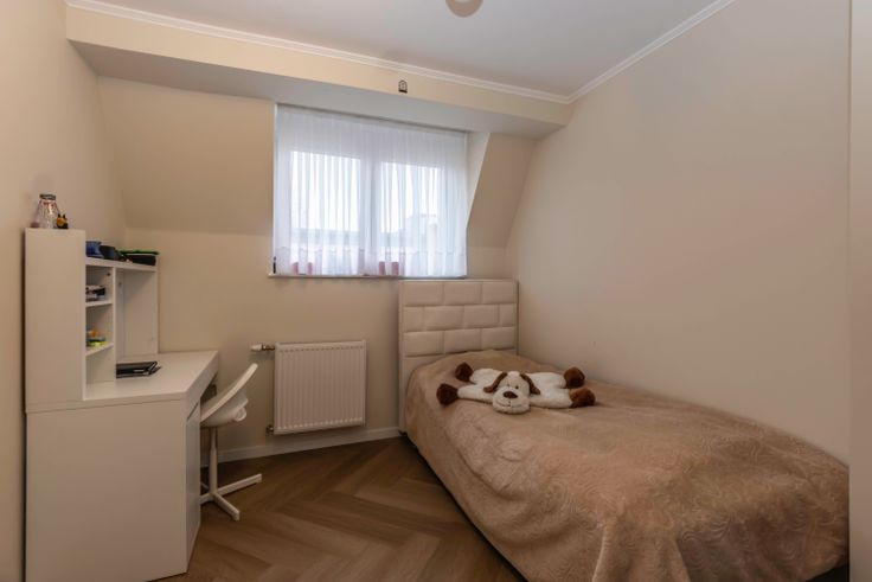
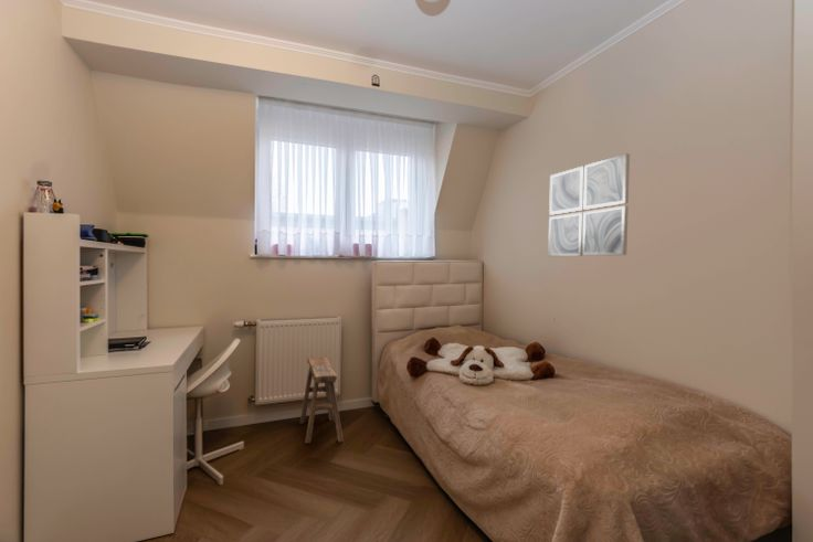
+ stool [299,357,345,445]
+ wall art [547,152,631,257]
